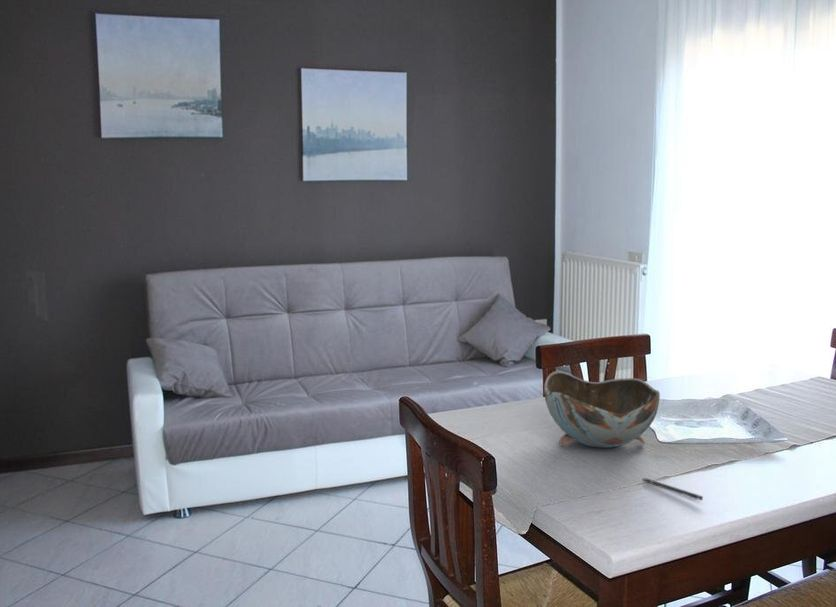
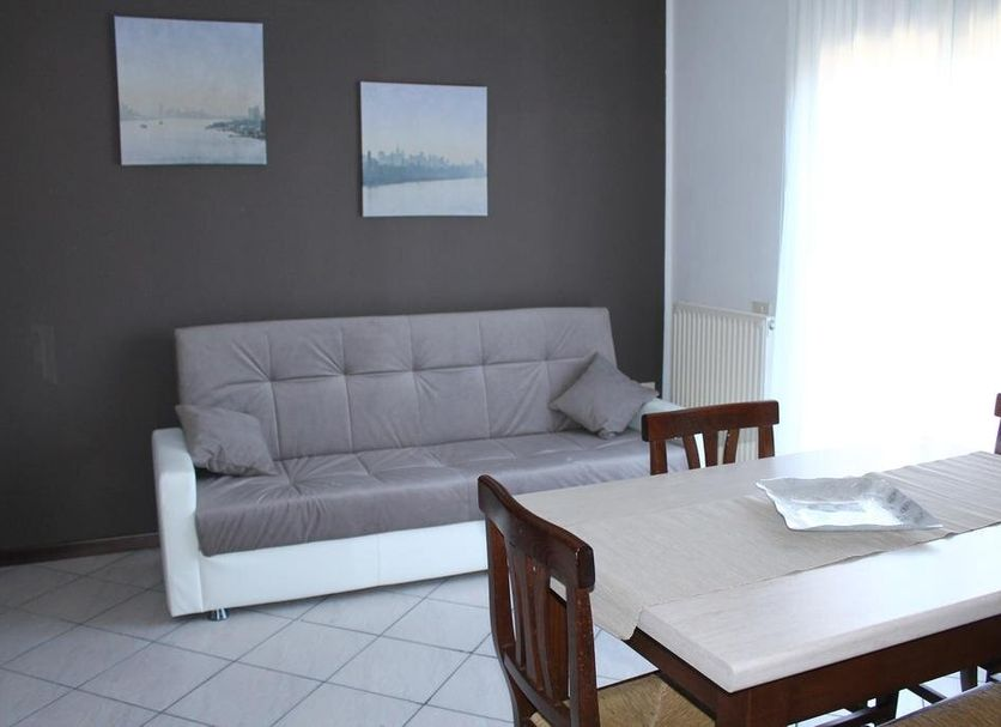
- bowl [543,370,661,449]
- pen [642,477,704,501]
